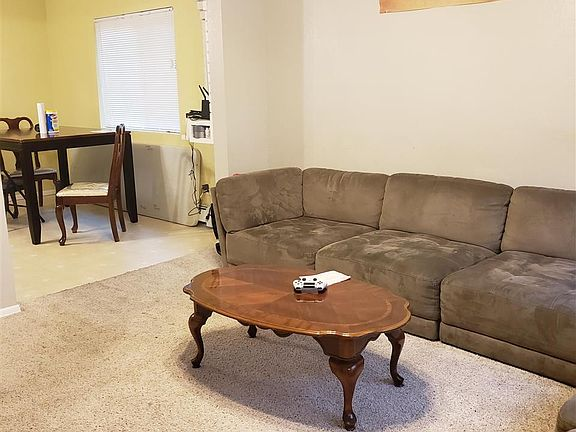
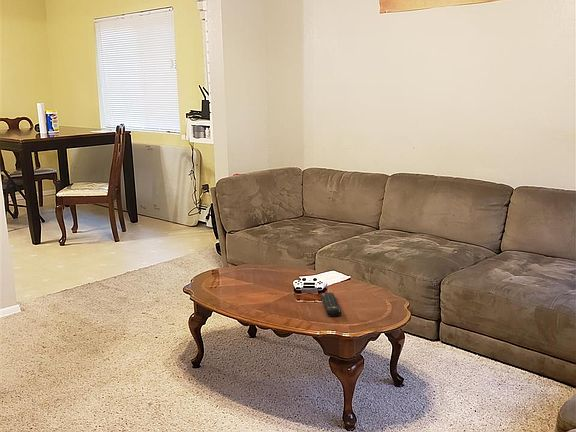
+ remote control [320,292,342,317]
